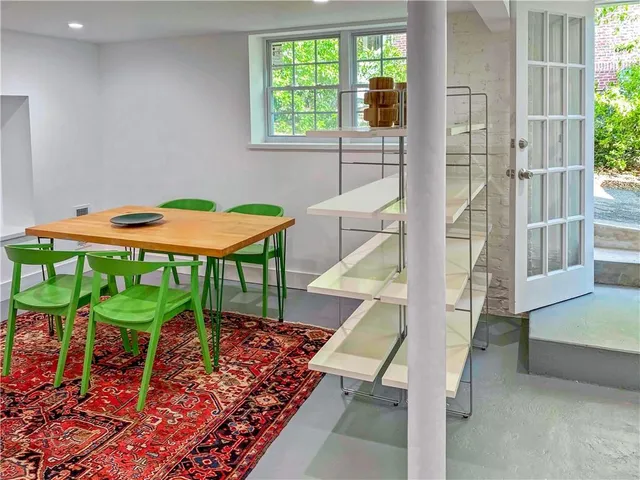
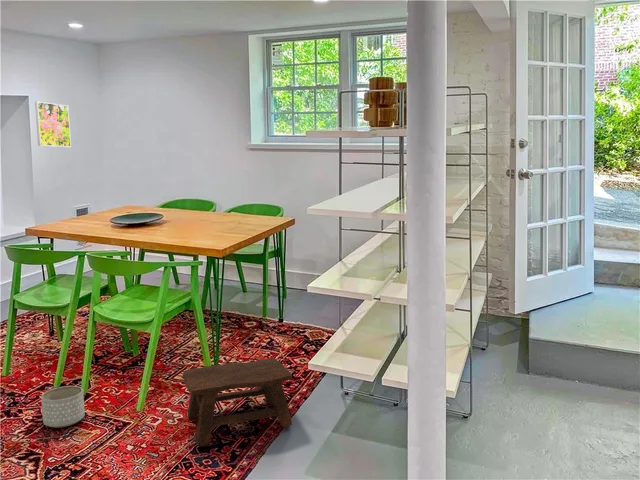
+ planter [40,385,86,429]
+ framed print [34,100,72,148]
+ stool [182,357,293,446]
